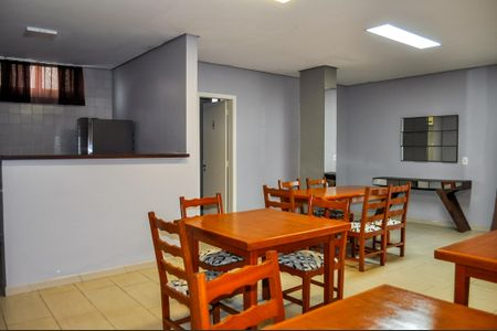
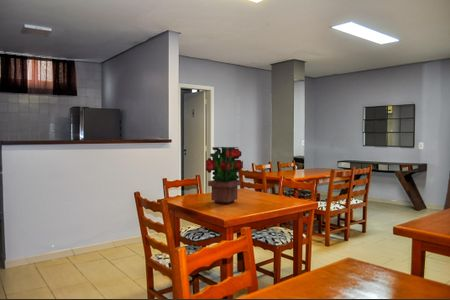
+ potted plant [205,146,244,205]
